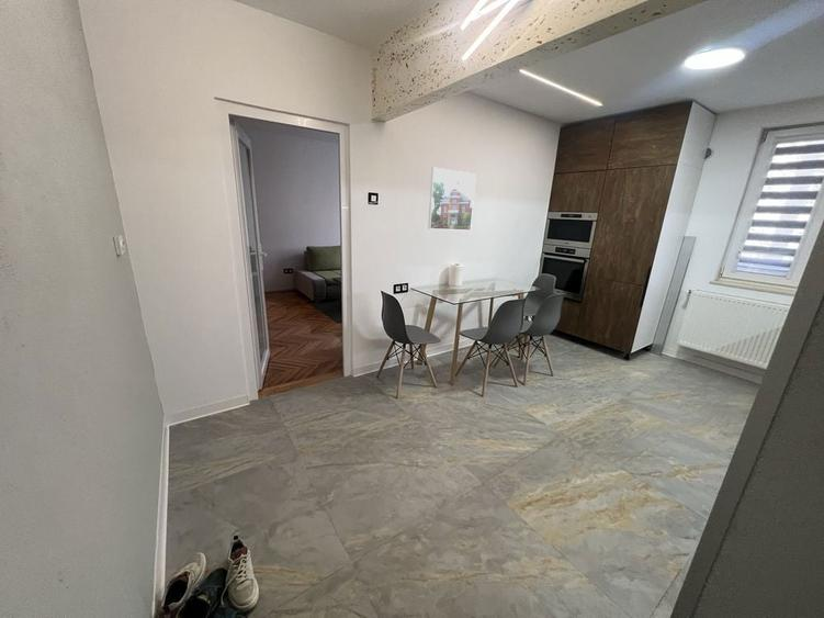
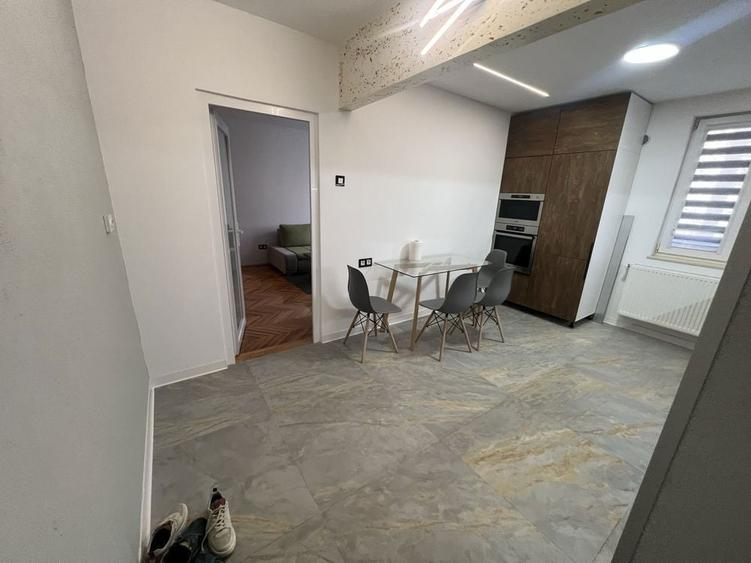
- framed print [427,166,477,232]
